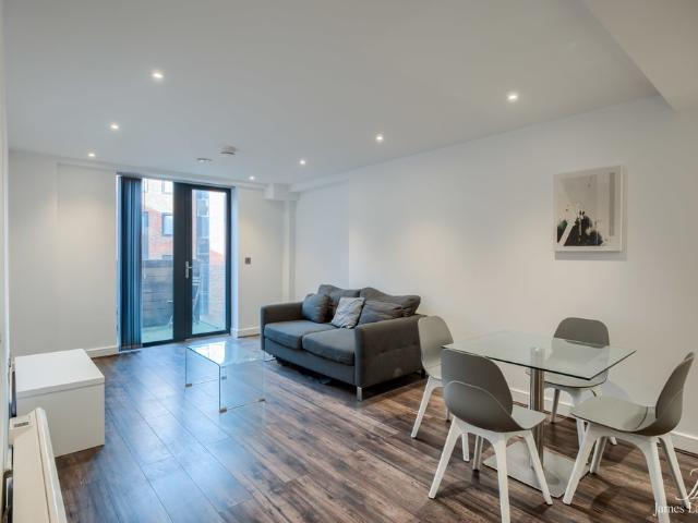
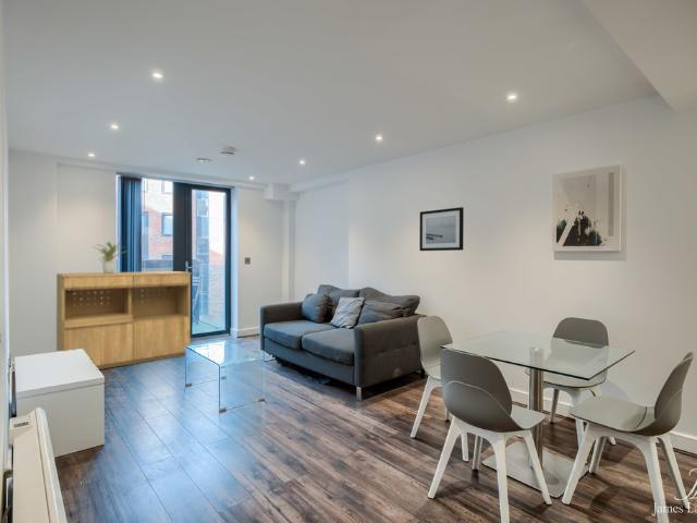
+ wall art [418,206,465,252]
+ potted plant [91,241,127,273]
+ bookcase [56,270,193,370]
